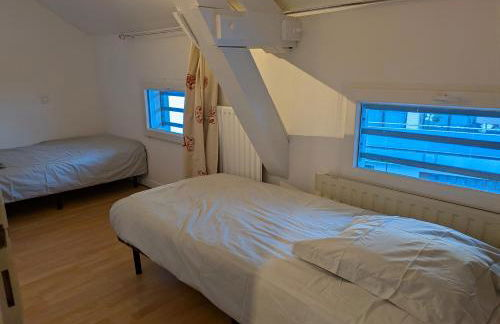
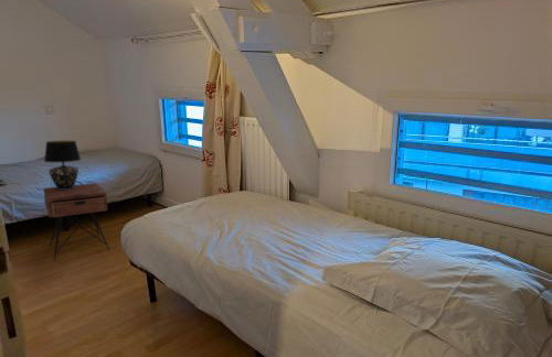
+ nightstand [43,183,110,261]
+ table lamp [43,140,82,190]
